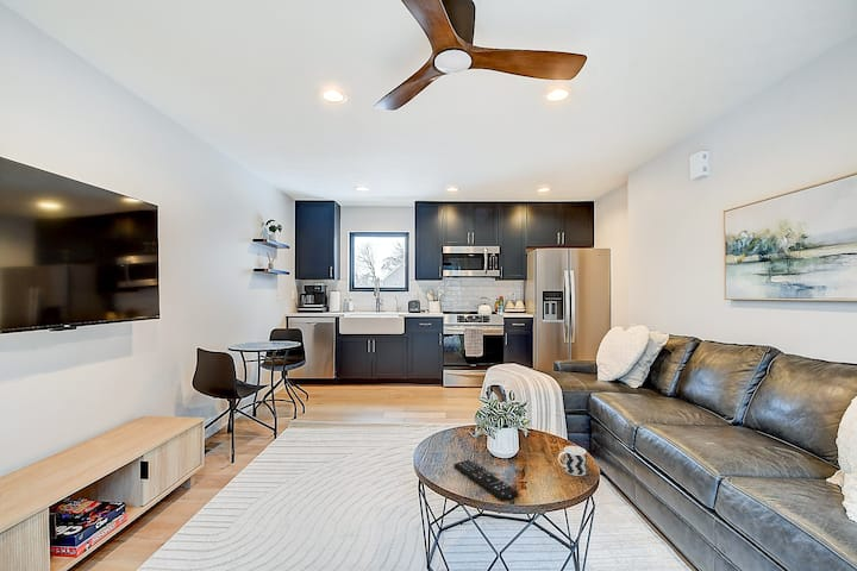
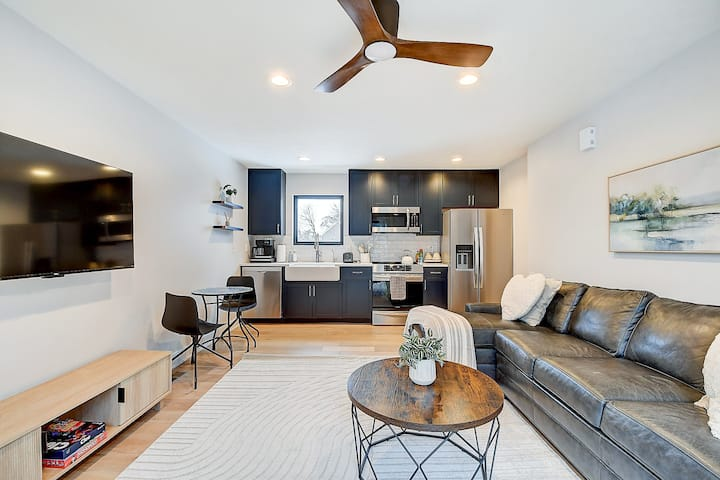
- cup [557,445,588,477]
- remote control [452,459,519,502]
